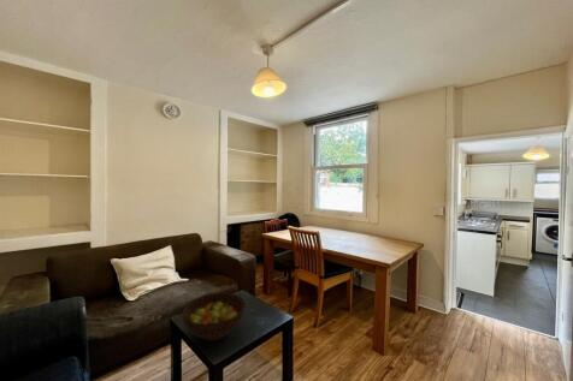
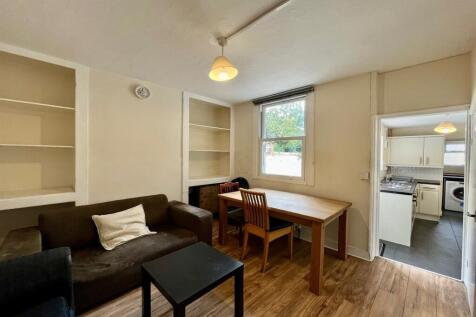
- fruit bowl [181,292,247,343]
